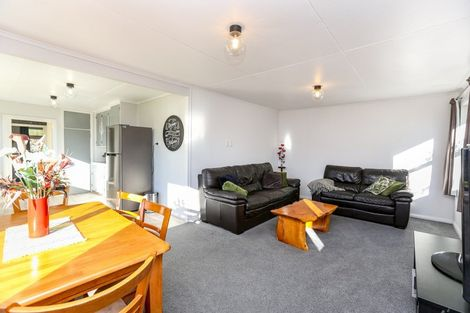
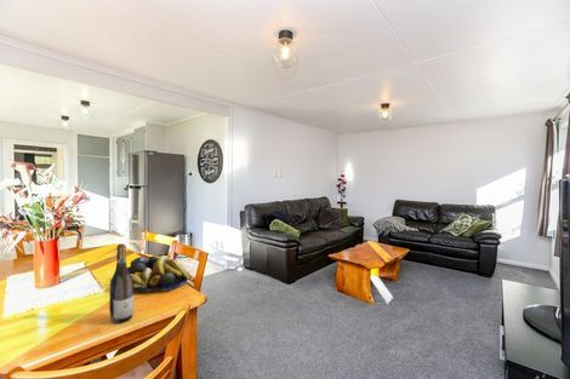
+ fruit bowl [127,254,192,293]
+ wine bottle [108,242,135,325]
